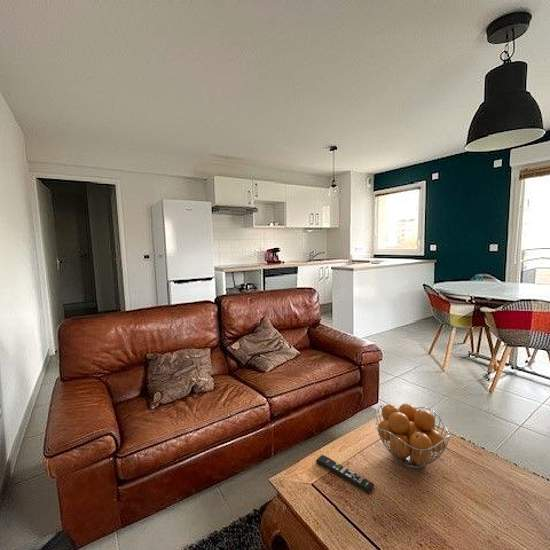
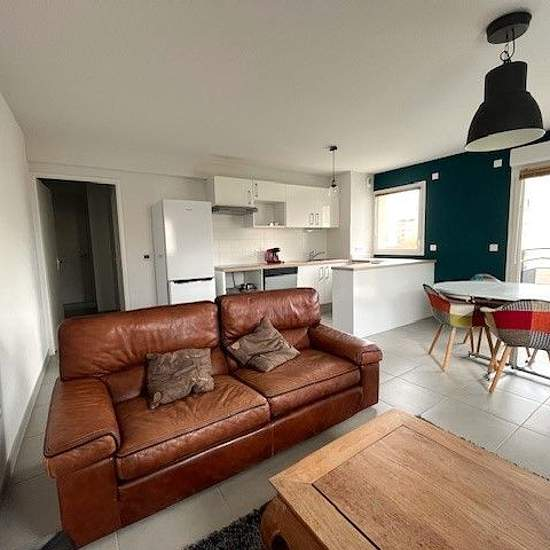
- fruit basket [374,402,452,469]
- remote control [315,454,375,493]
